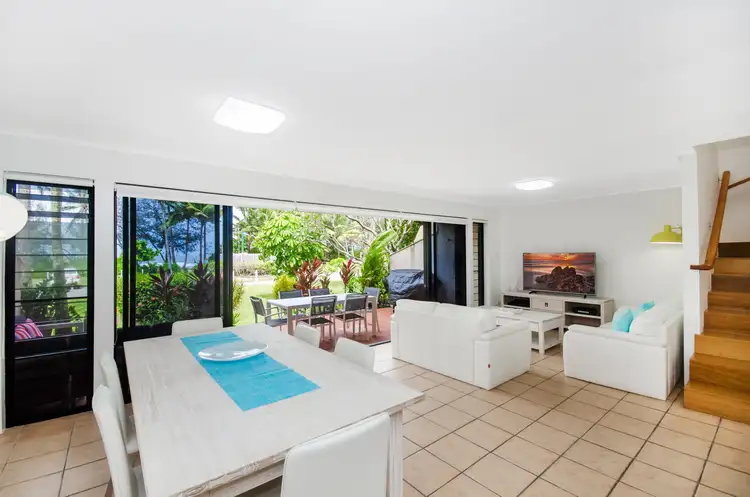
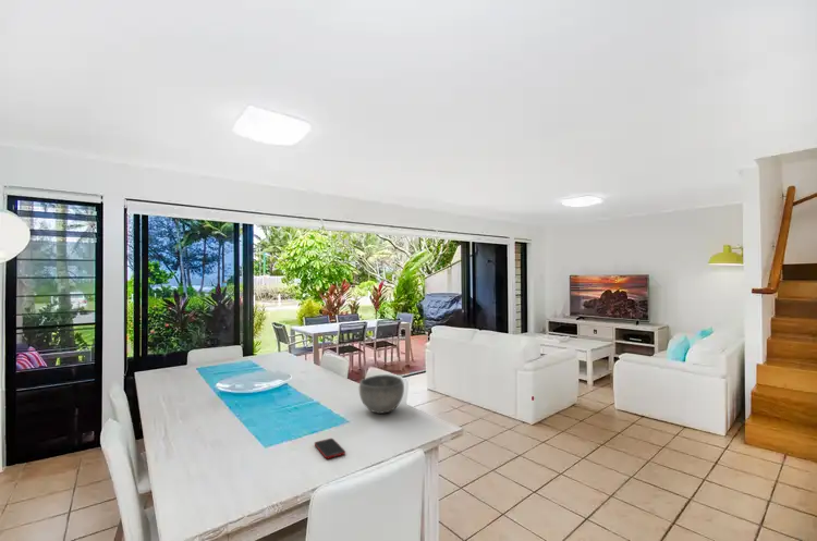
+ cell phone [314,438,346,460]
+ bowl [358,373,405,415]
